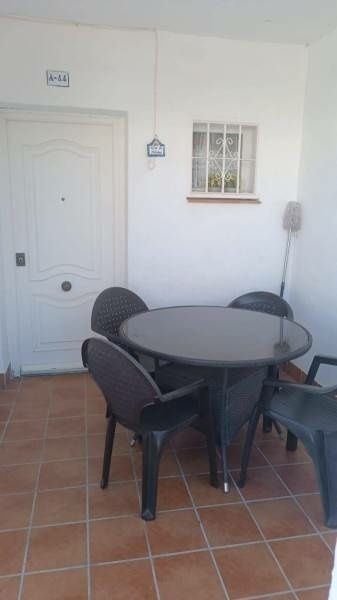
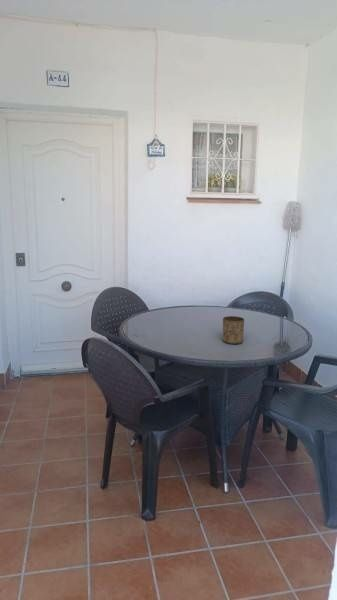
+ cup [222,315,245,345]
